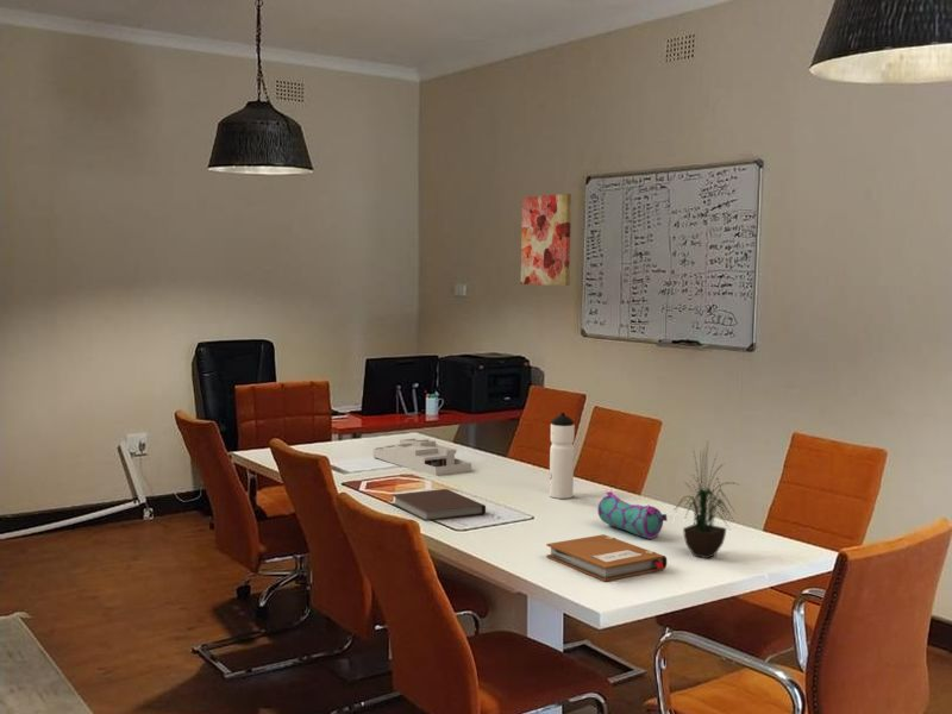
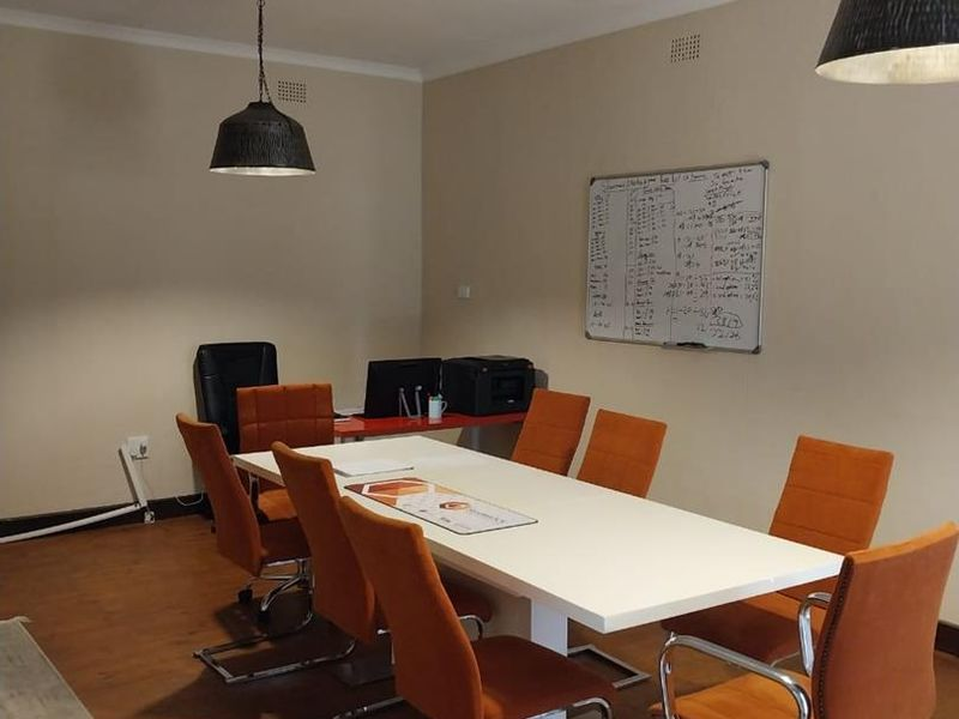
- notebook [390,488,487,522]
- pencil case [596,490,669,540]
- wall art [520,193,572,287]
- water bottle [549,412,576,500]
- notebook [545,533,668,582]
- potted plant [675,441,741,559]
- desk organizer [372,438,472,477]
